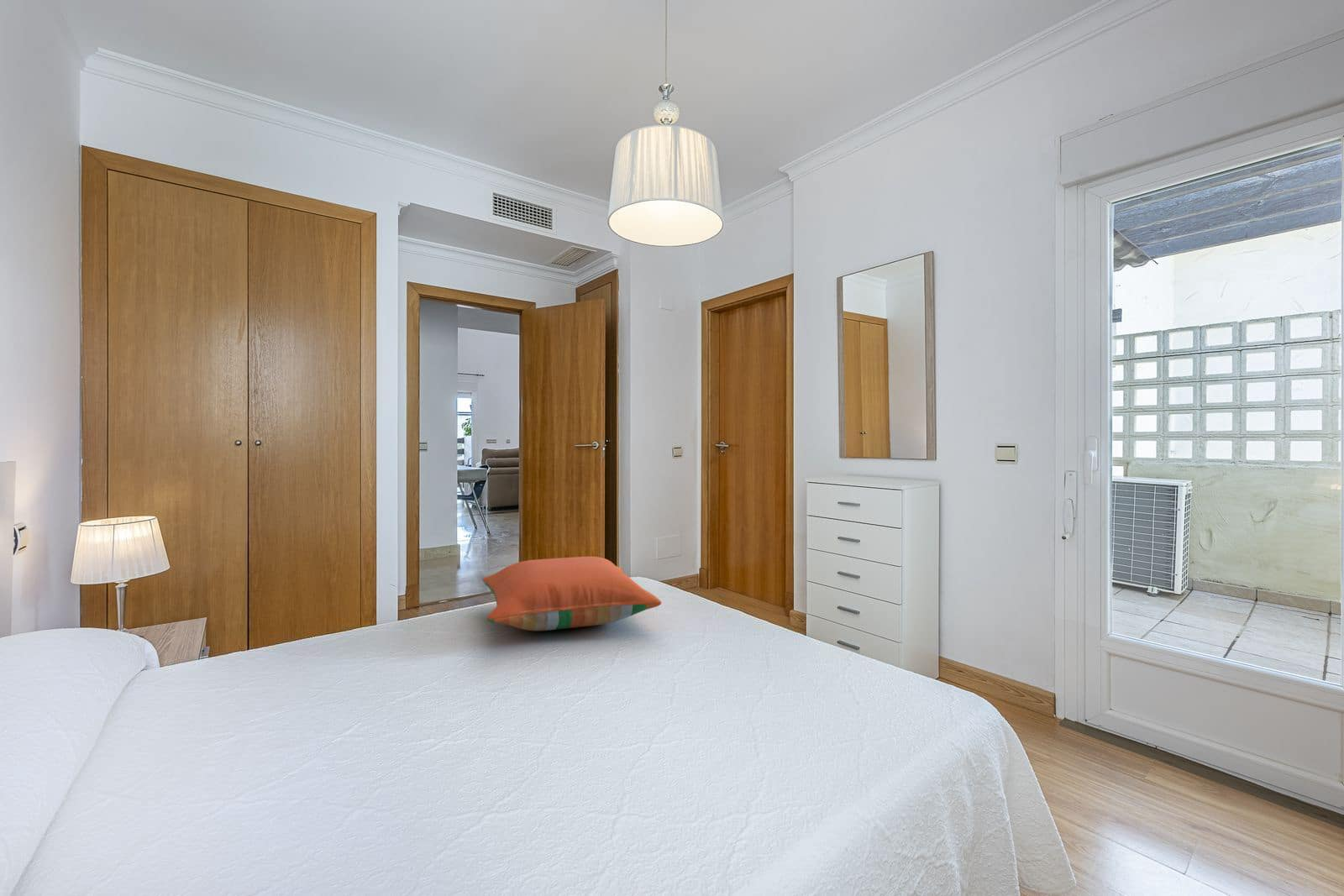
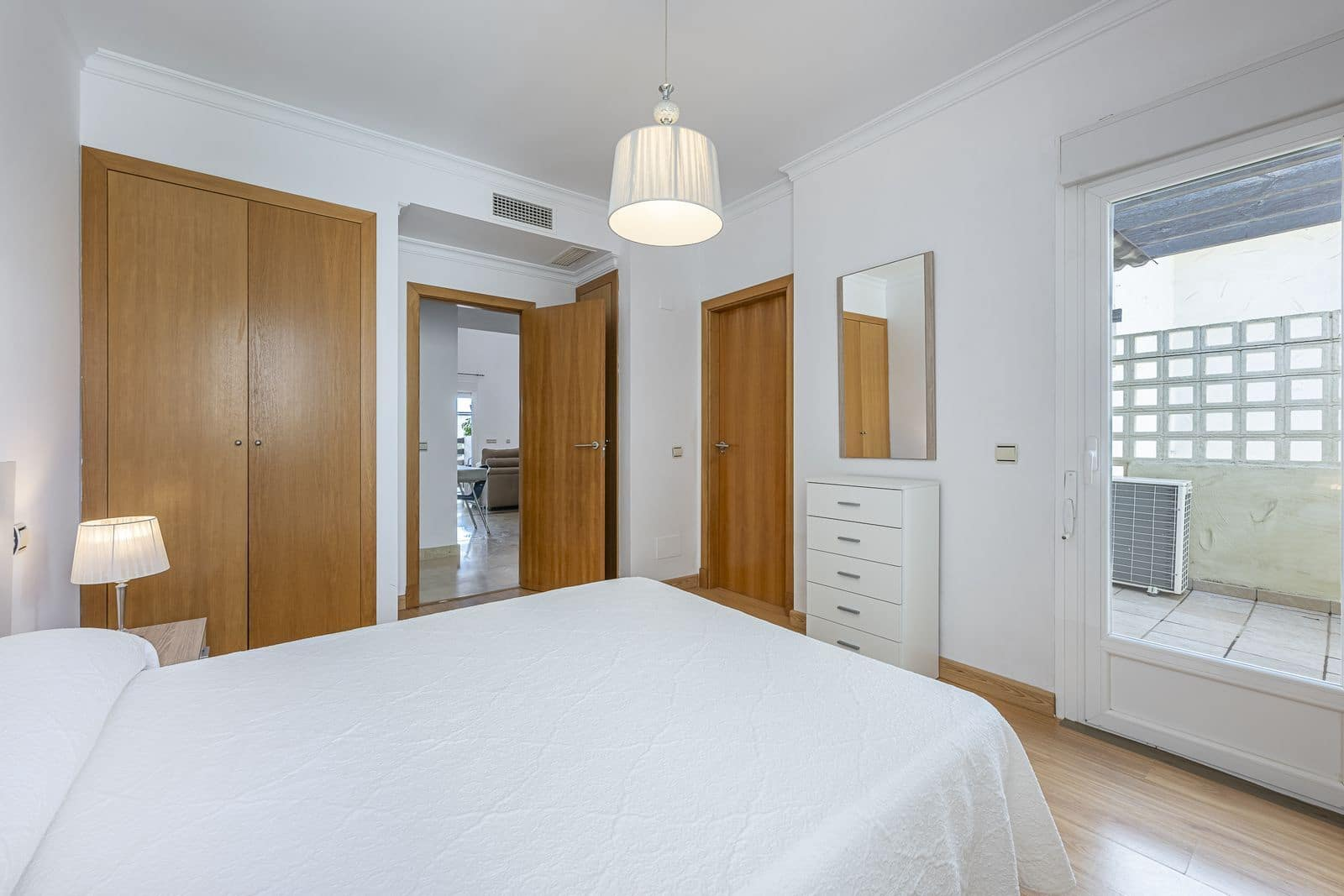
- pillow [481,556,663,631]
